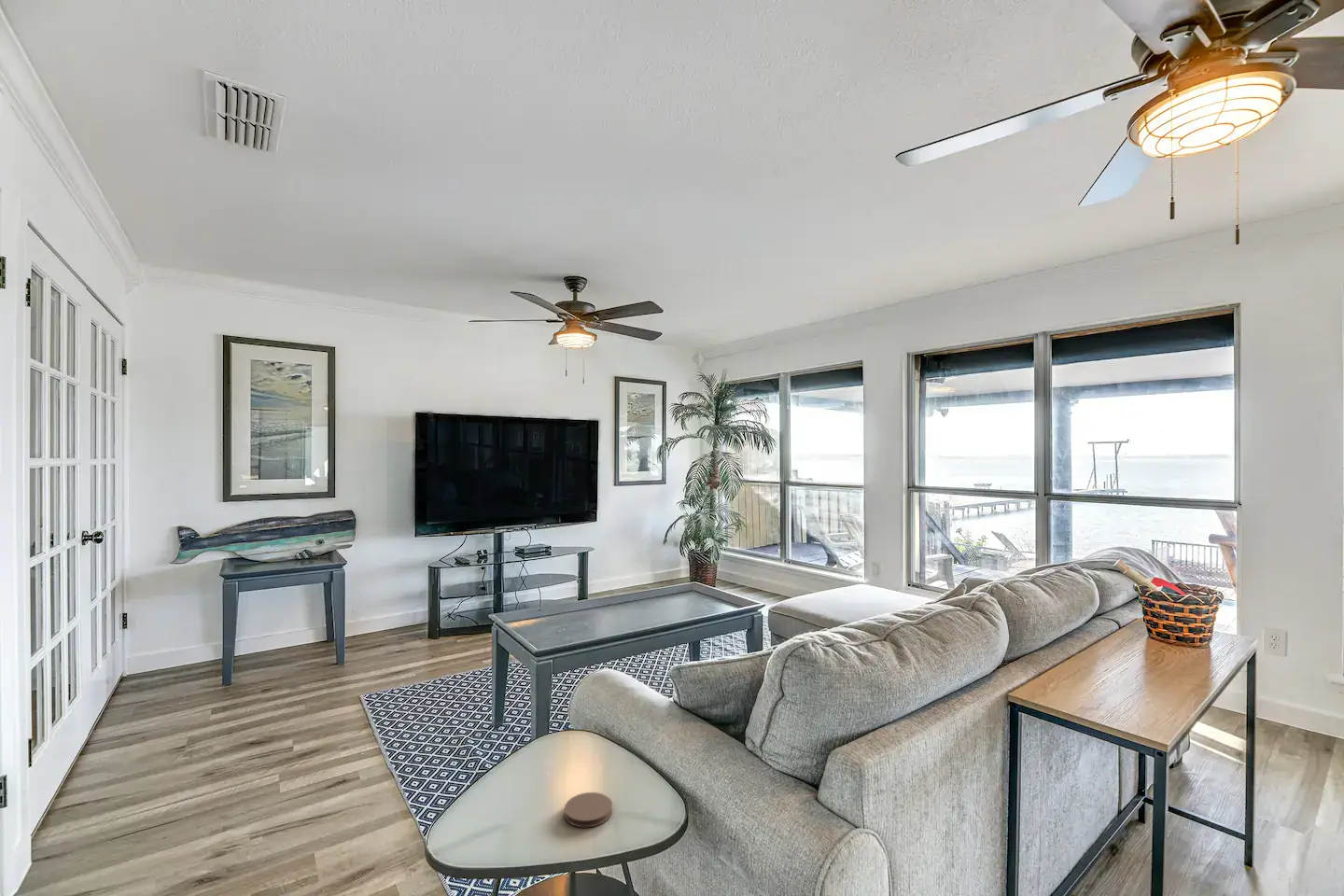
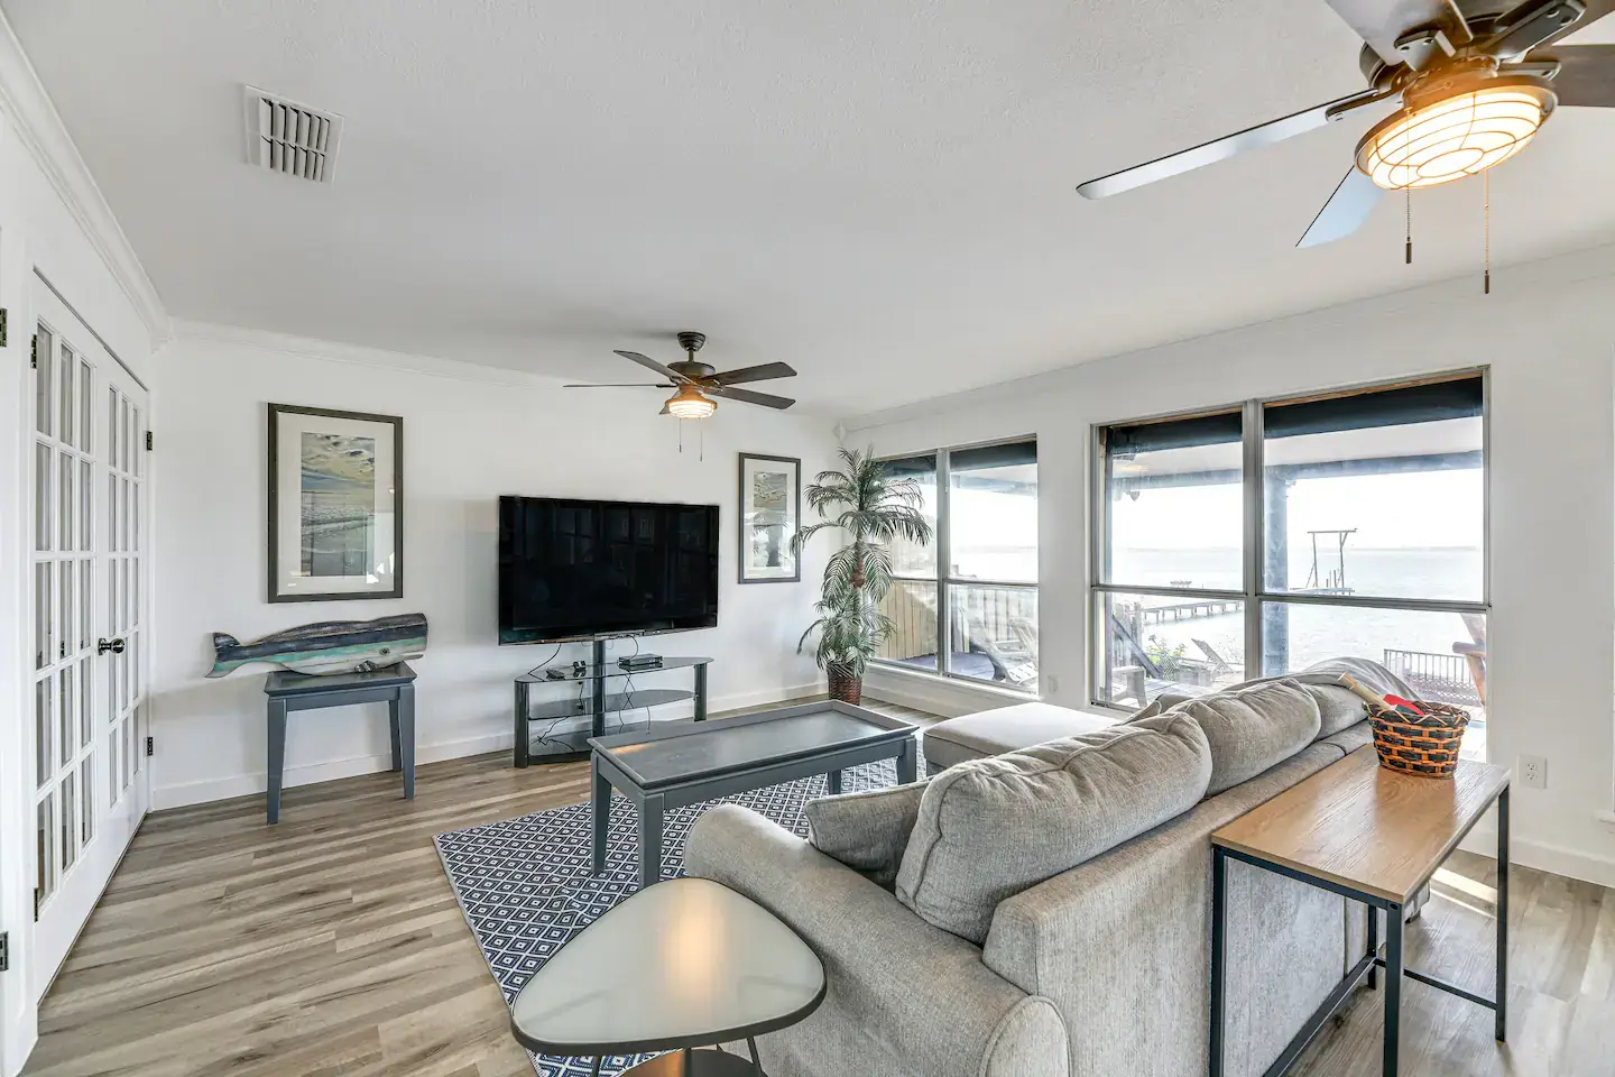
- coaster [564,791,613,829]
